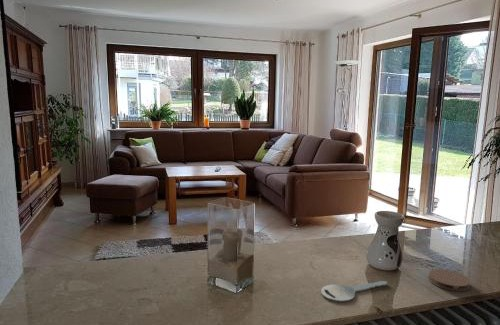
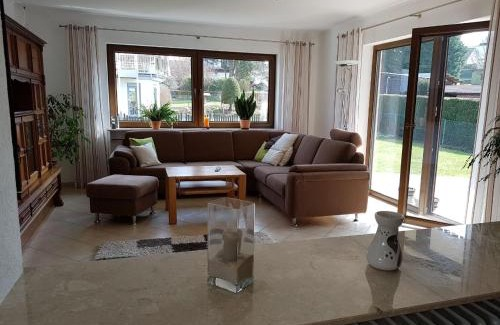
- coaster [427,268,471,292]
- key [320,280,388,303]
